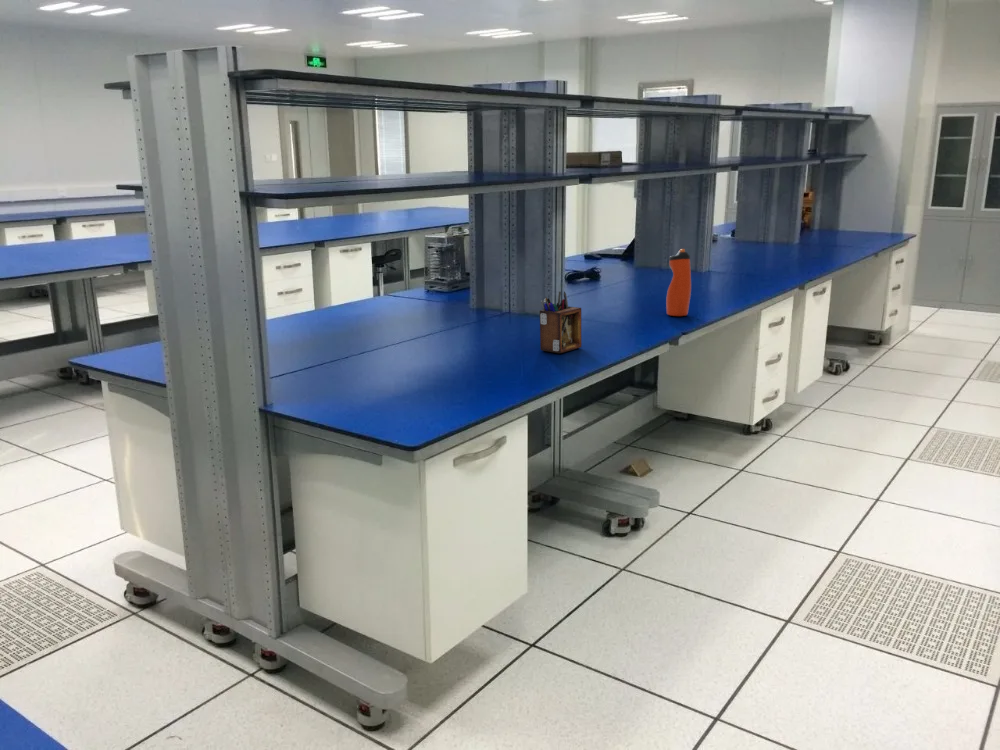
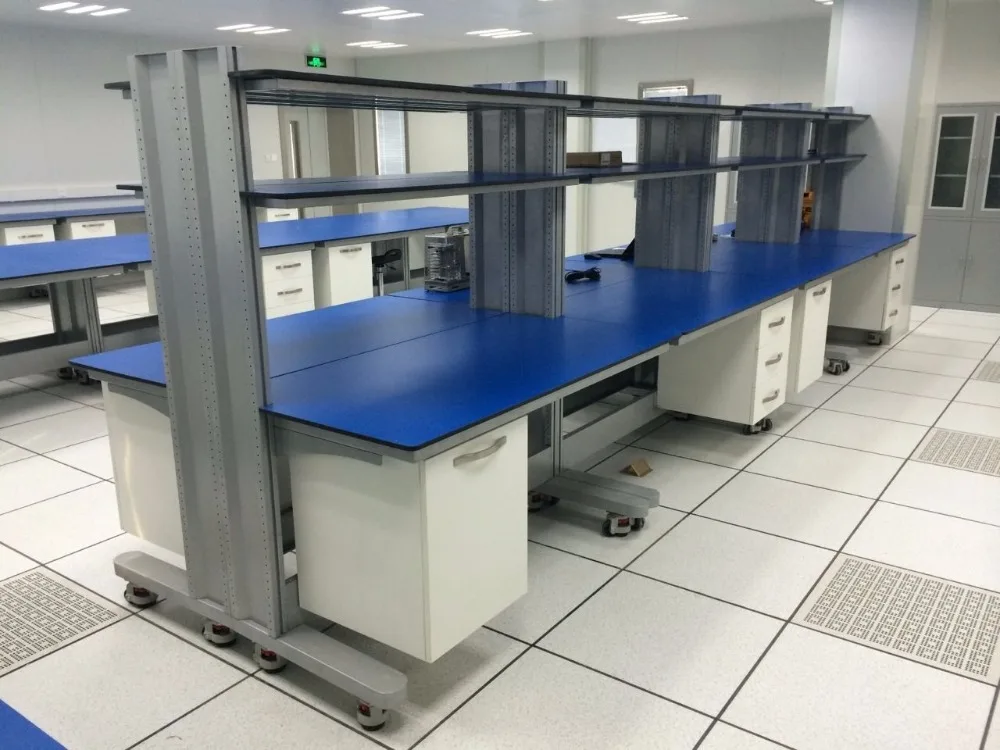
- water bottle [665,248,692,317]
- desk organizer [539,291,582,354]
